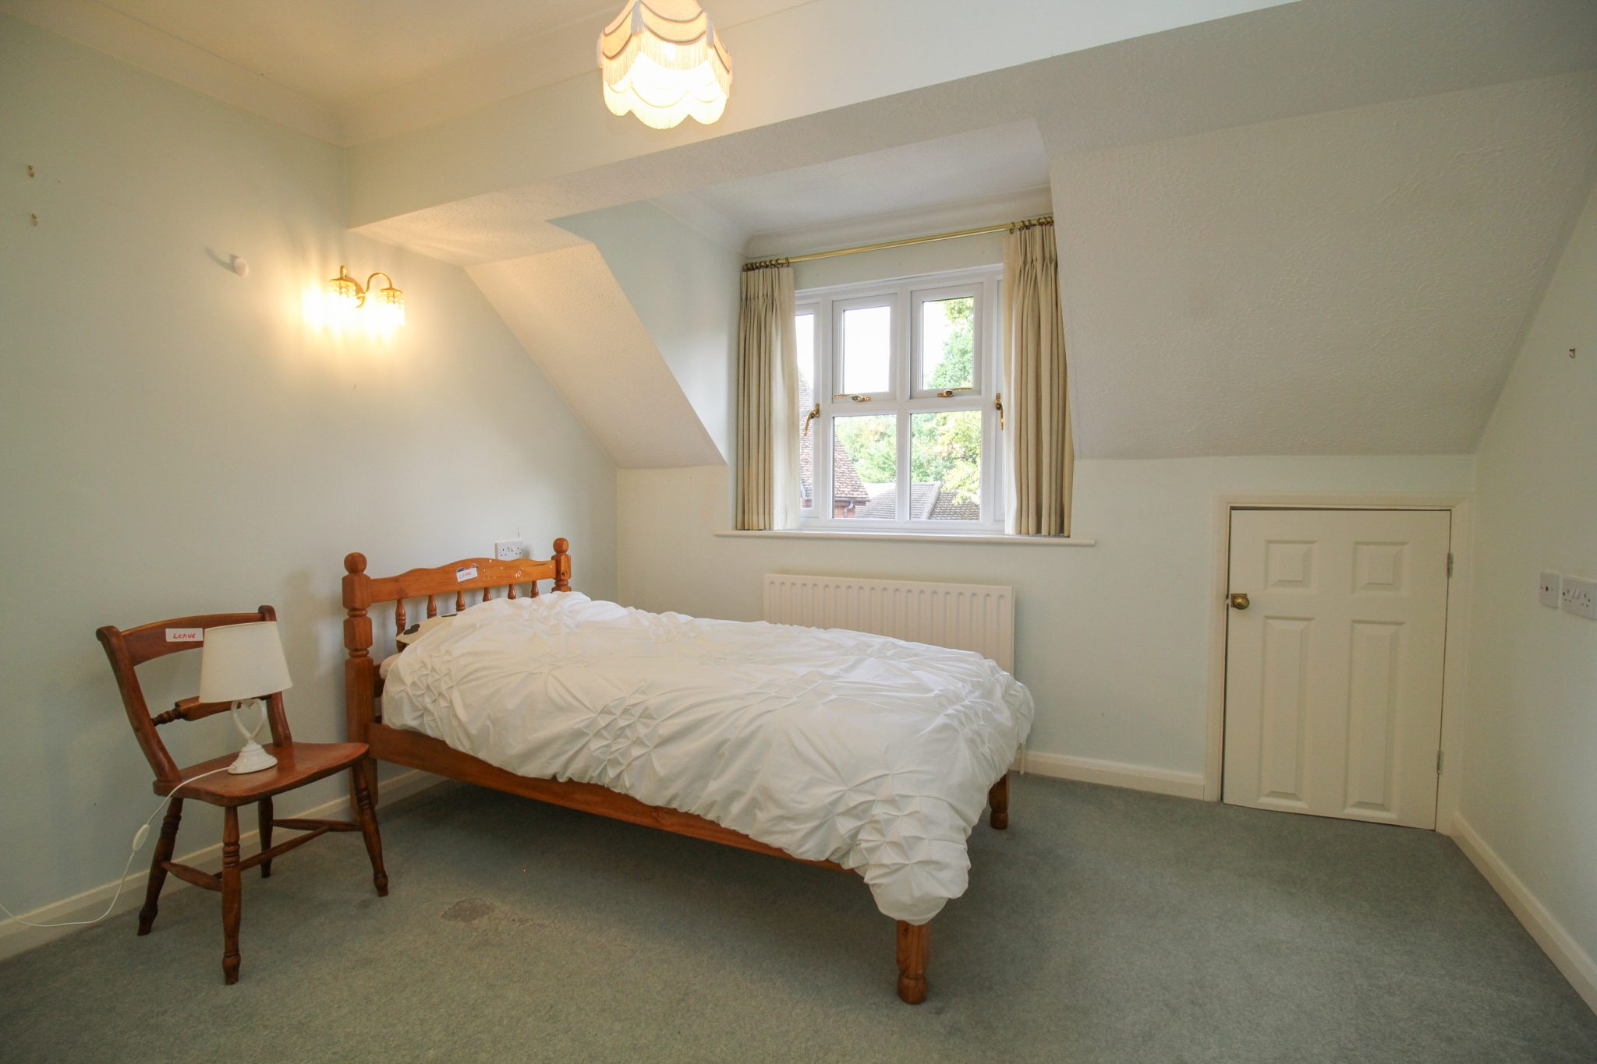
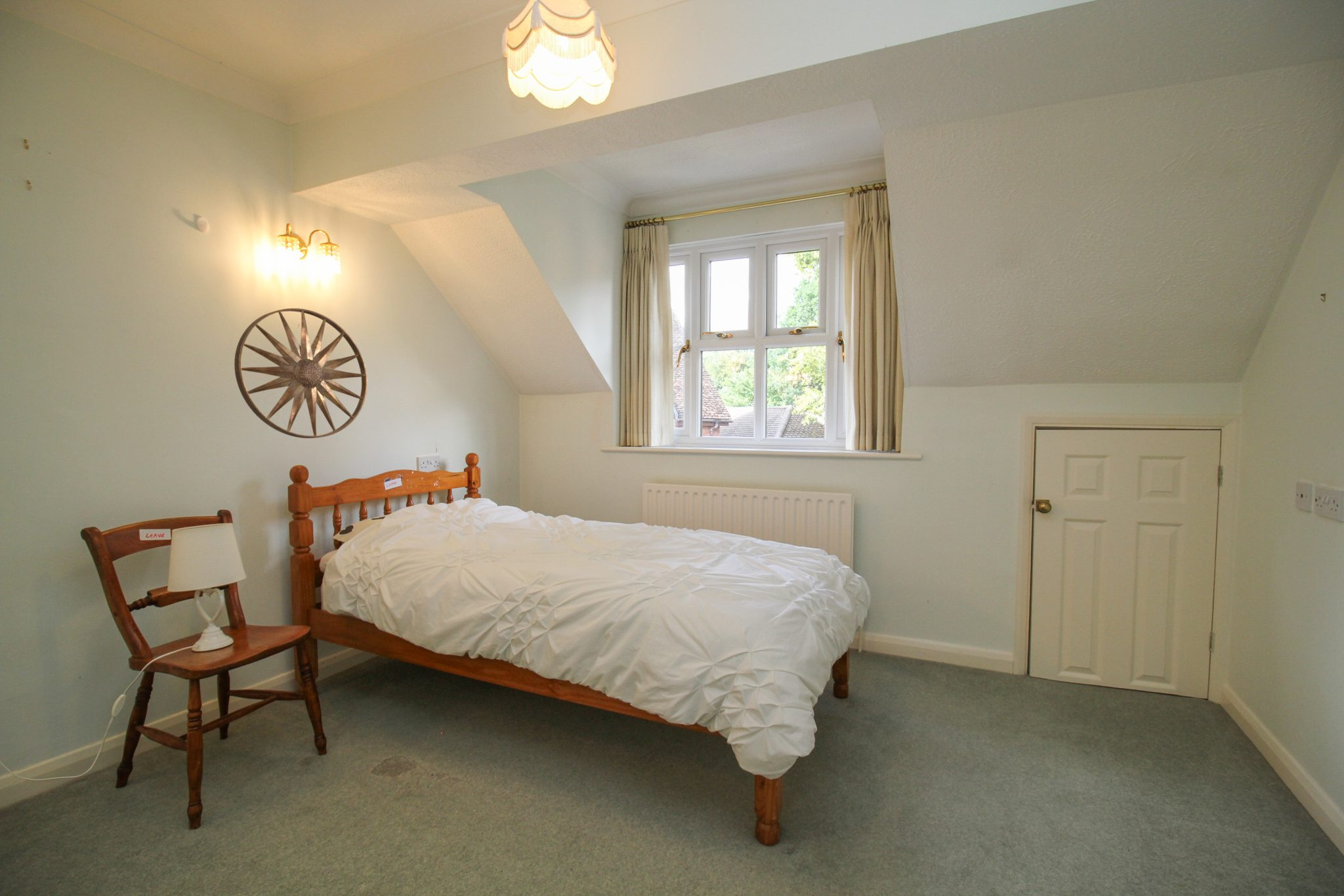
+ wall art [234,308,368,439]
